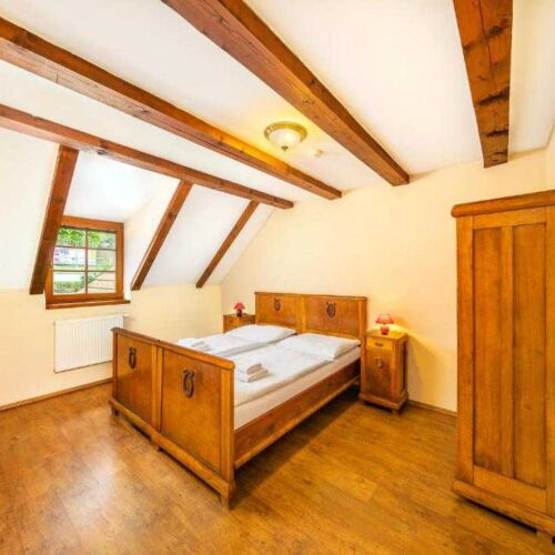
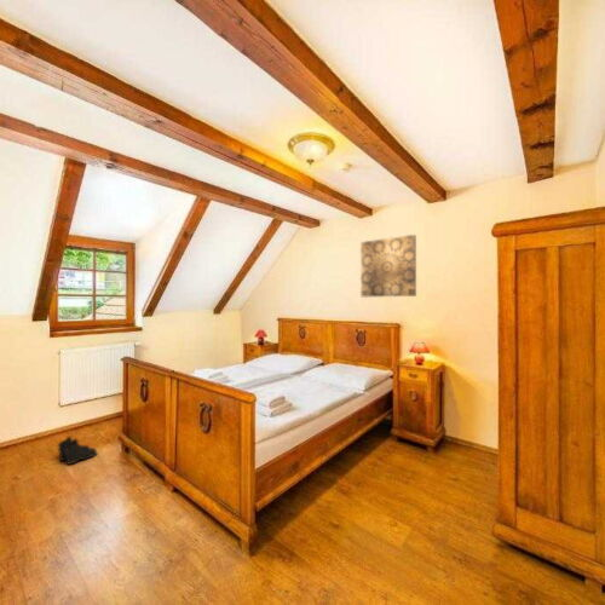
+ boots [56,436,99,466]
+ wall art [359,234,417,298]
